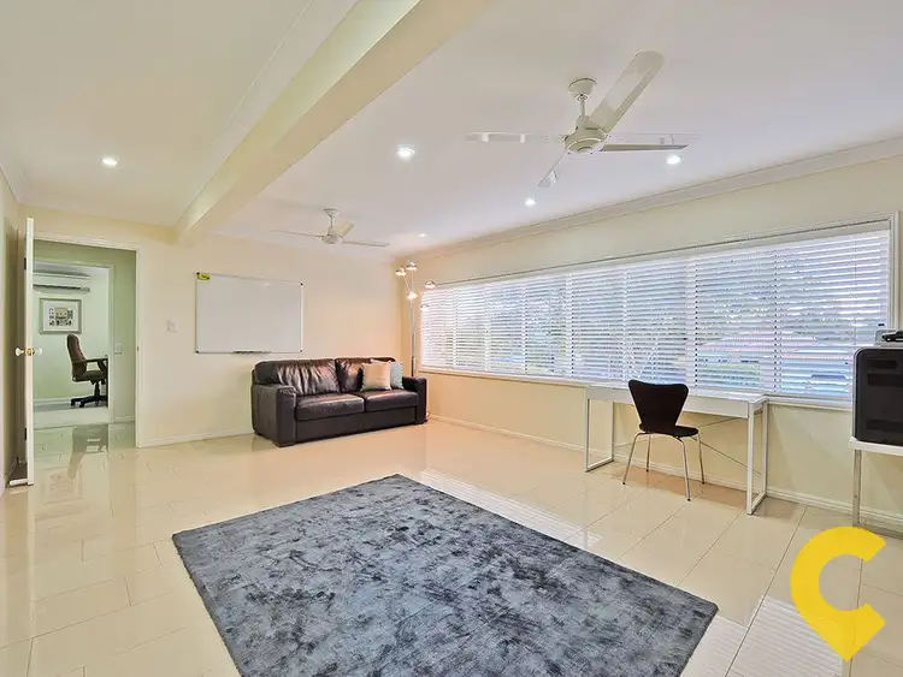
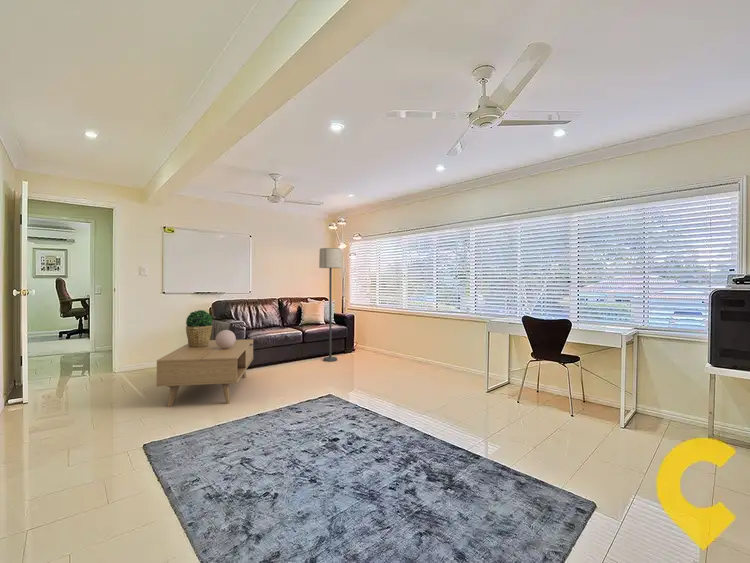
+ lamp [318,247,343,363]
+ decorative sphere [215,329,237,349]
+ potted plant [185,309,213,347]
+ coffee table [156,338,255,408]
